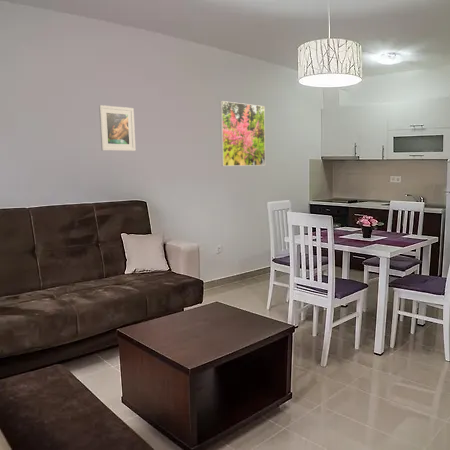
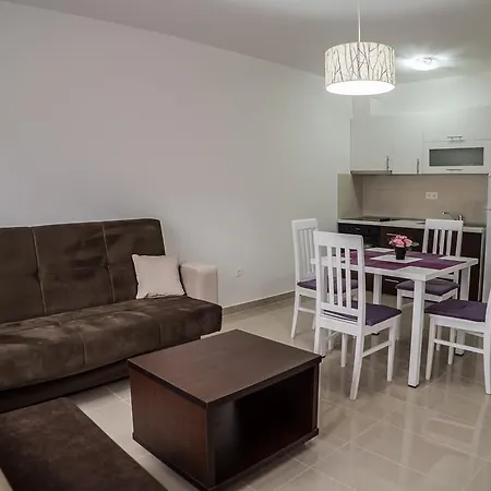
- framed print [98,104,136,152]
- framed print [219,100,266,167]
